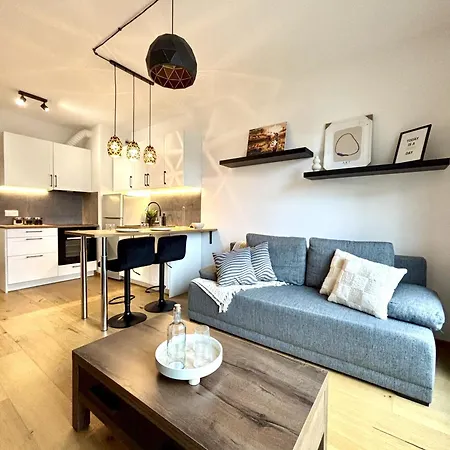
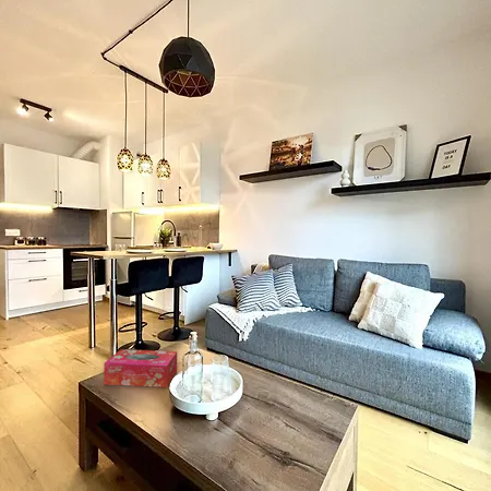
+ tissue box [103,348,178,388]
